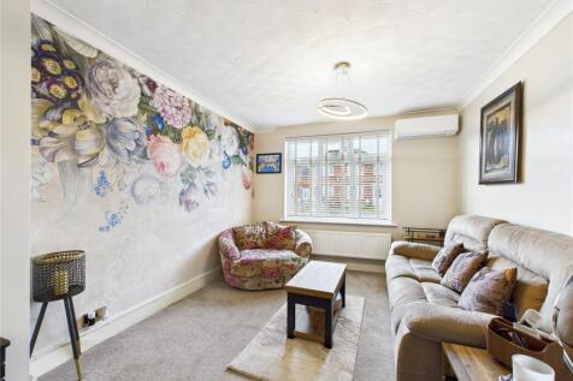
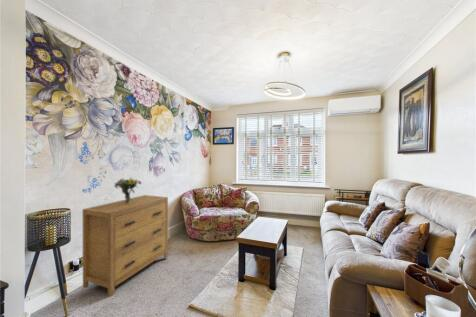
+ bouquet [113,176,142,204]
+ dresser [82,194,169,298]
